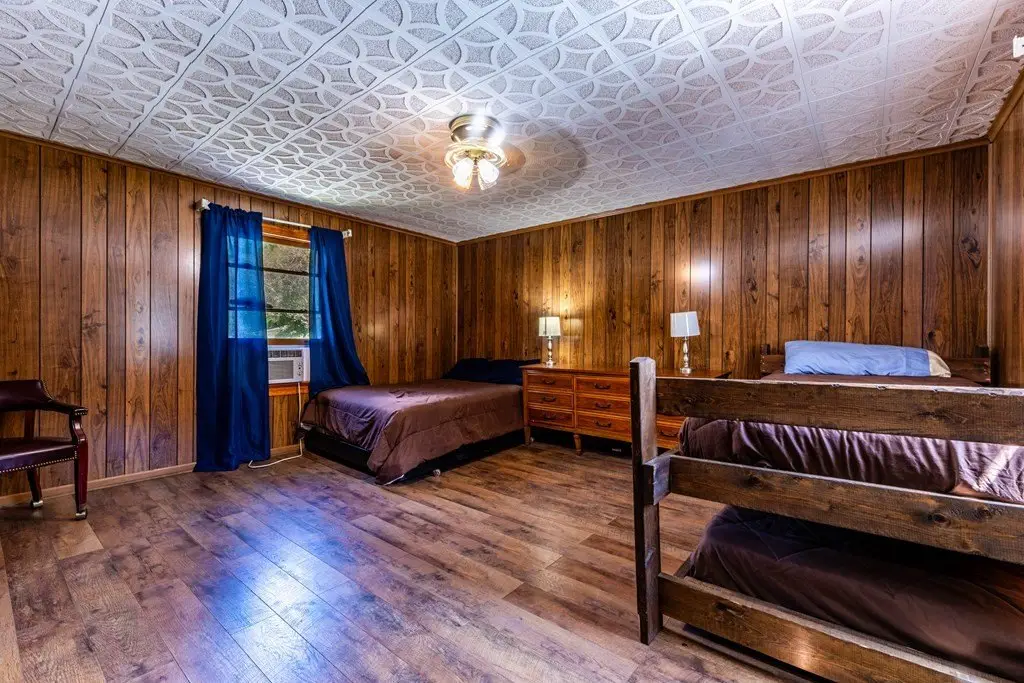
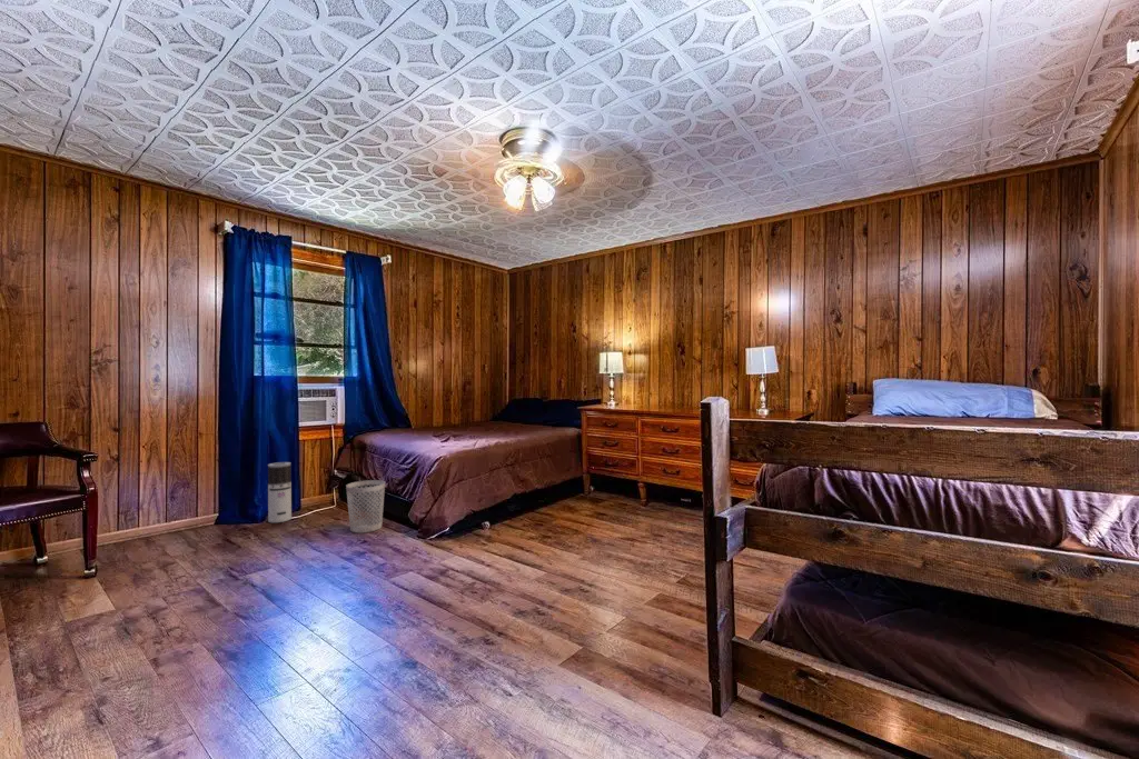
+ wastebasket [345,479,386,533]
+ air purifier [267,461,293,523]
